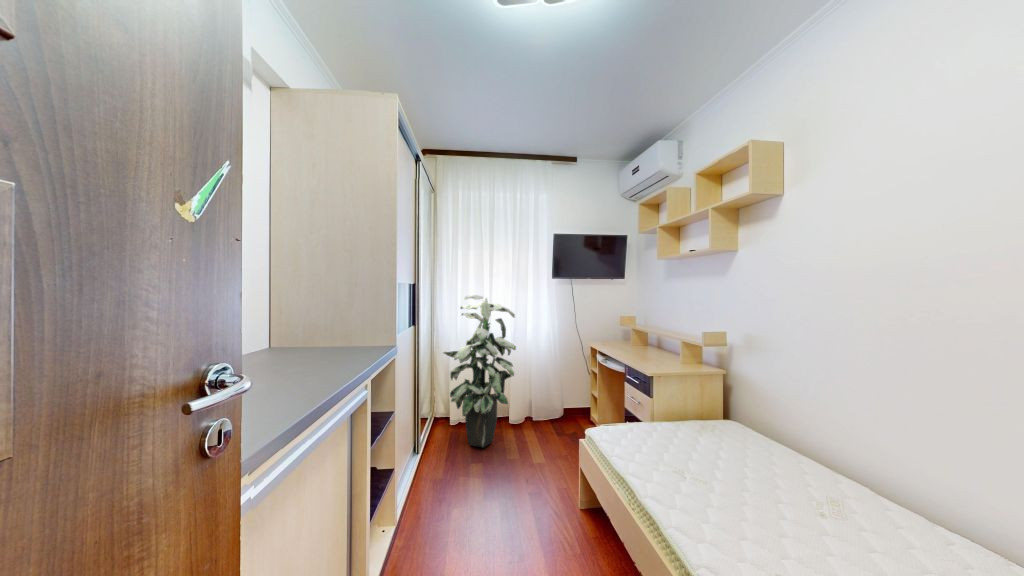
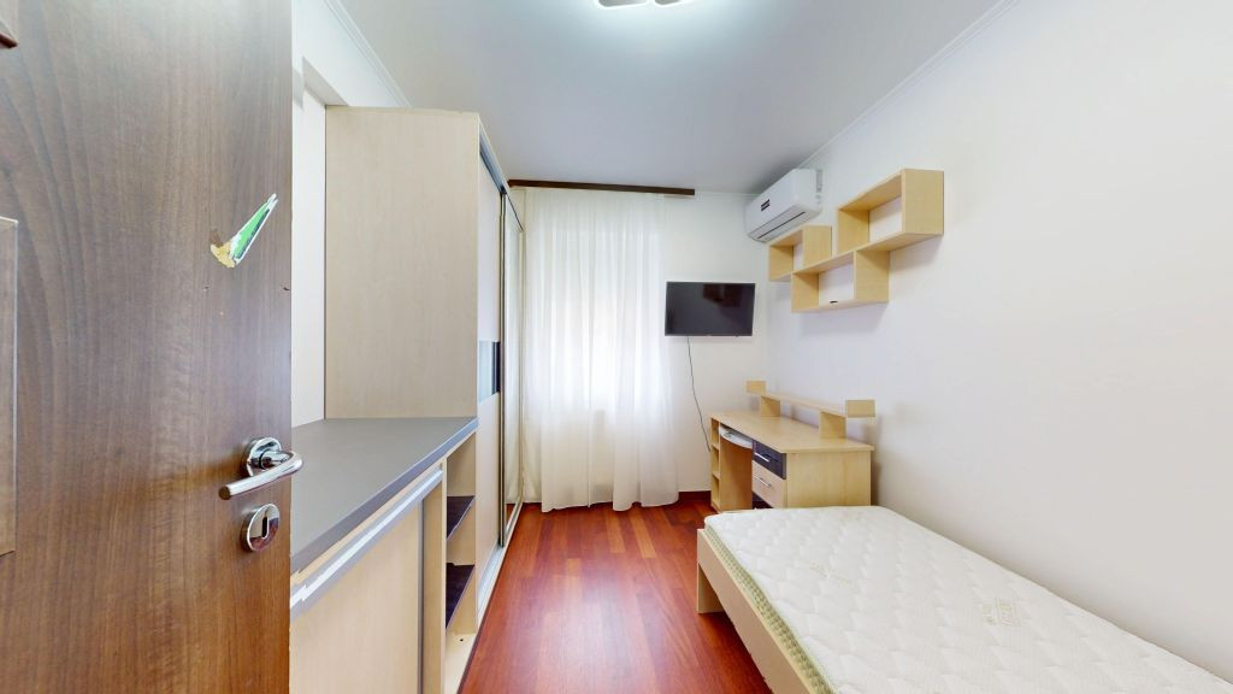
- indoor plant [442,294,517,448]
